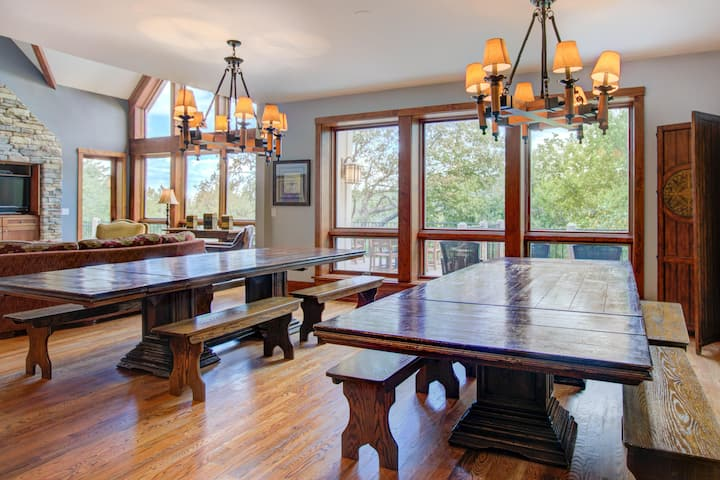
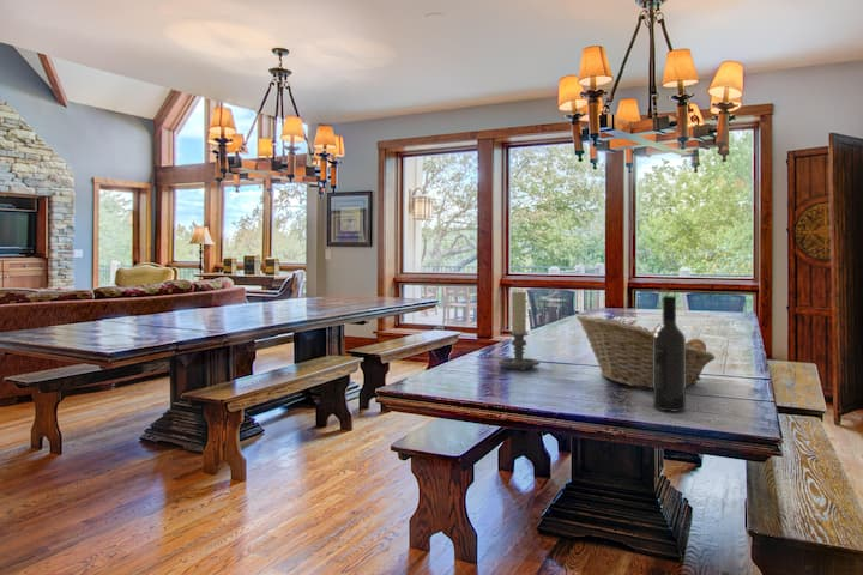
+ wine bottle [652,295,687,413]
+ candle holder [497,290,541,371]
+ fruit basket [575,314,717,388]
